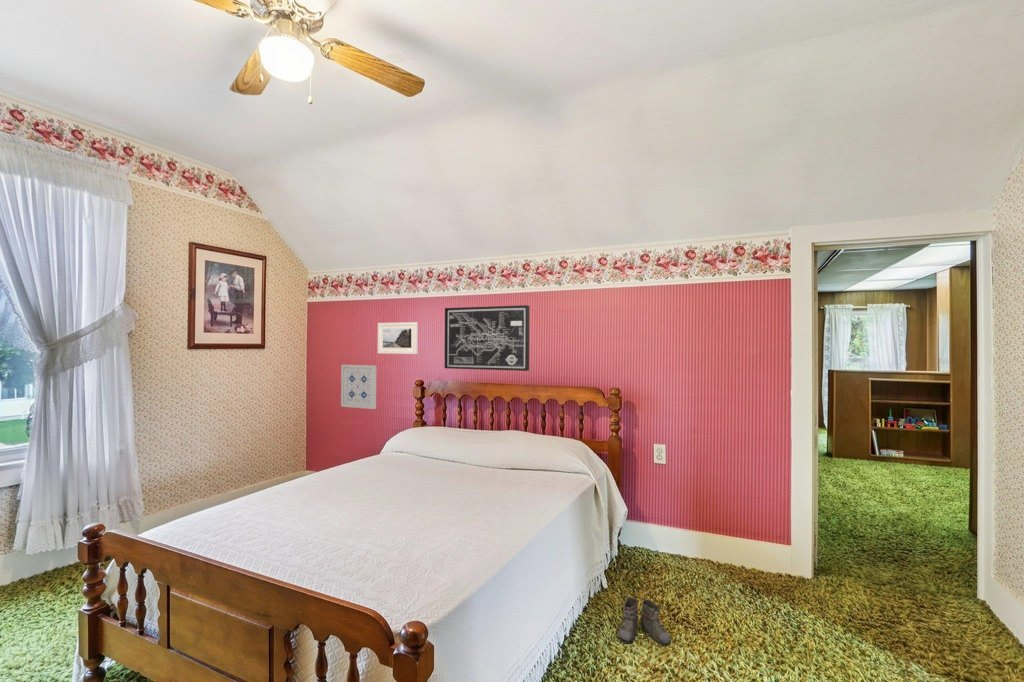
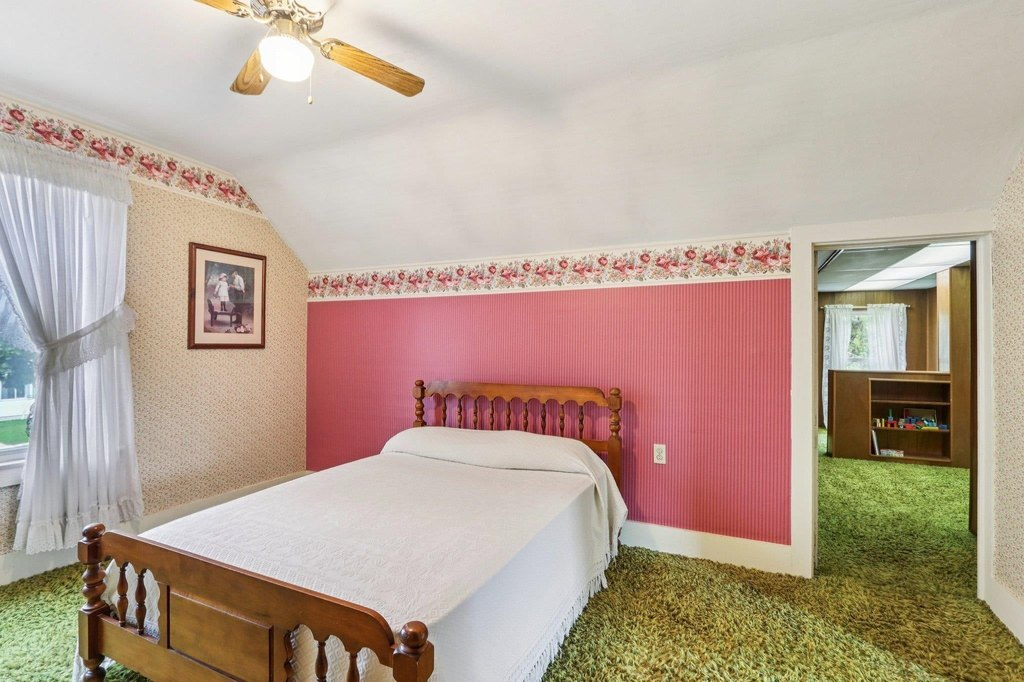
- wall art [443,304,530,372]
- boots [614,596,672,647]
- wall art [340,364,377,410]
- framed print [377,321,419,355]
